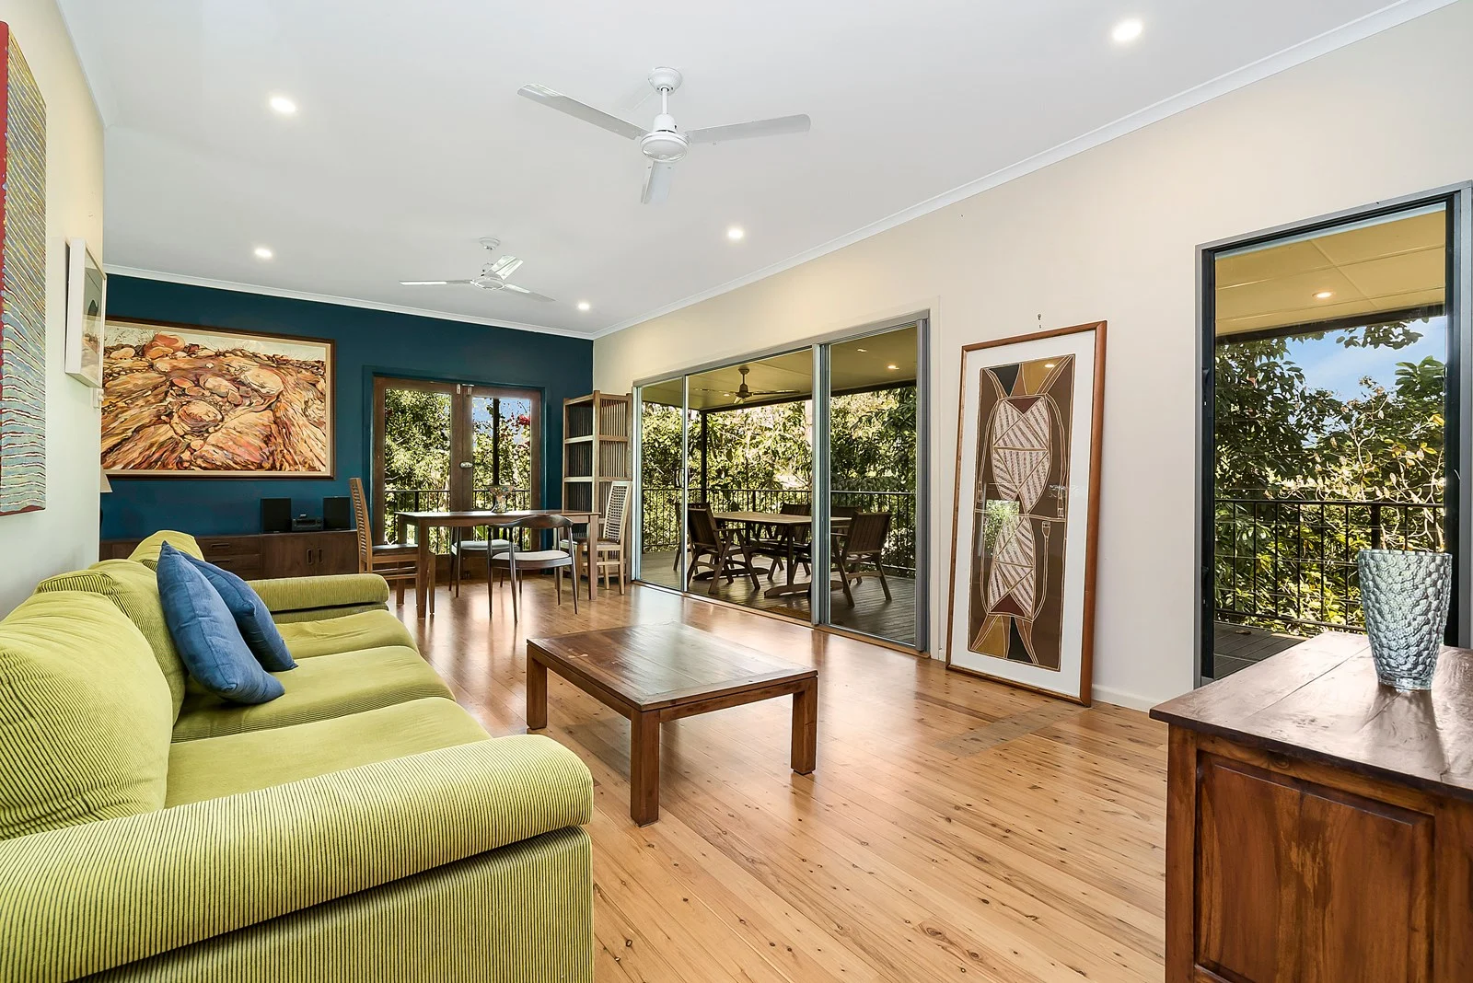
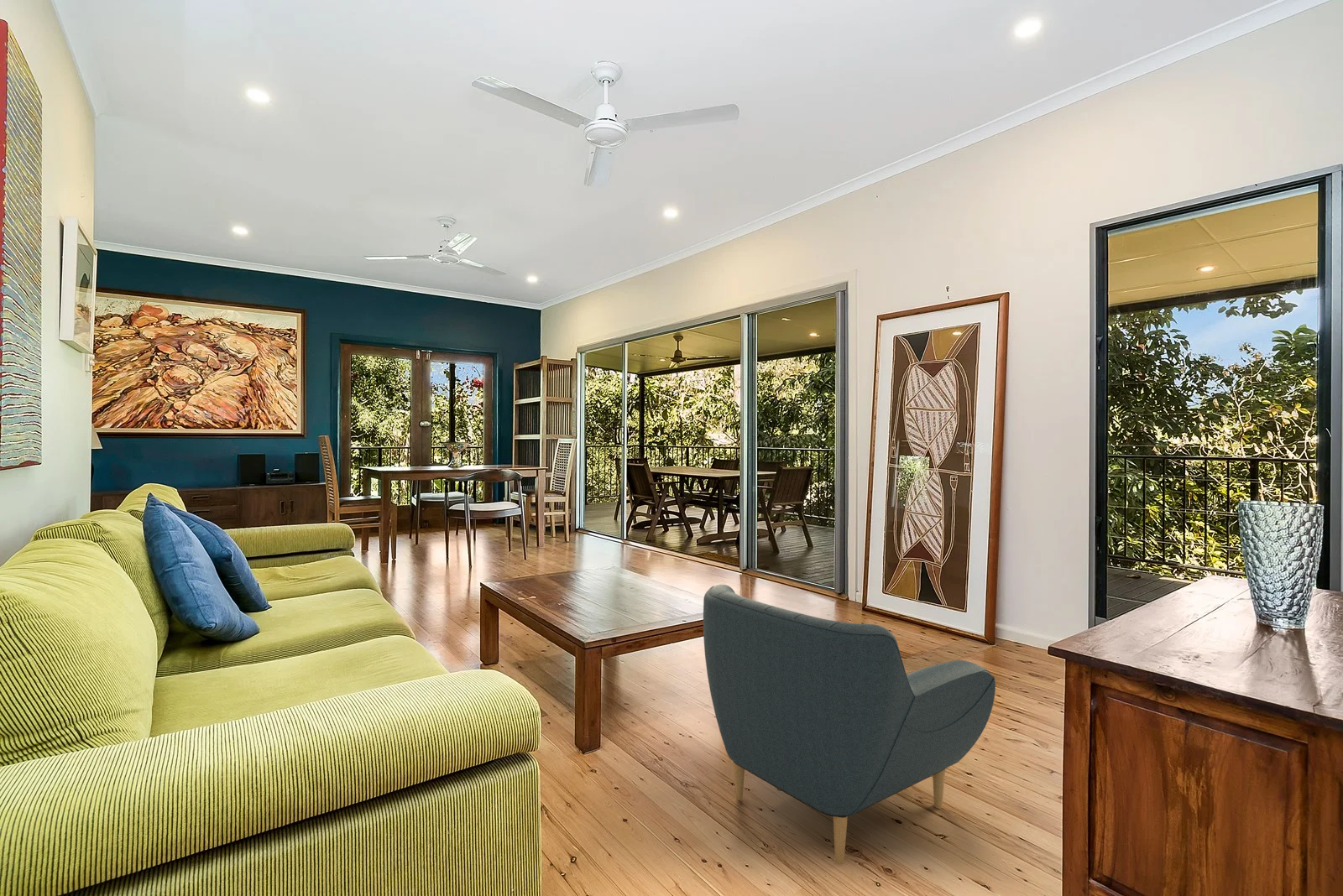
+ armchair [703,584,996,865]
